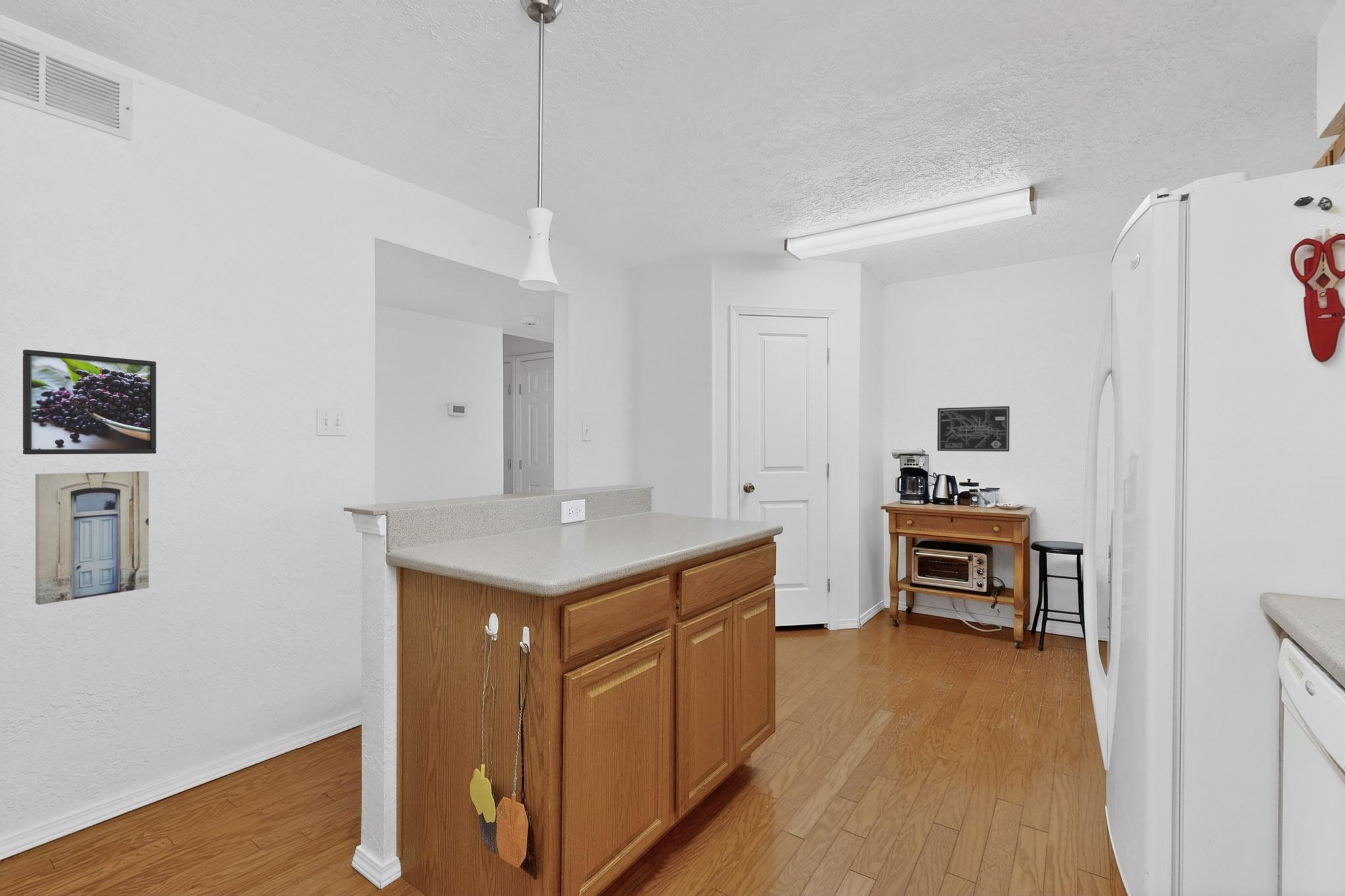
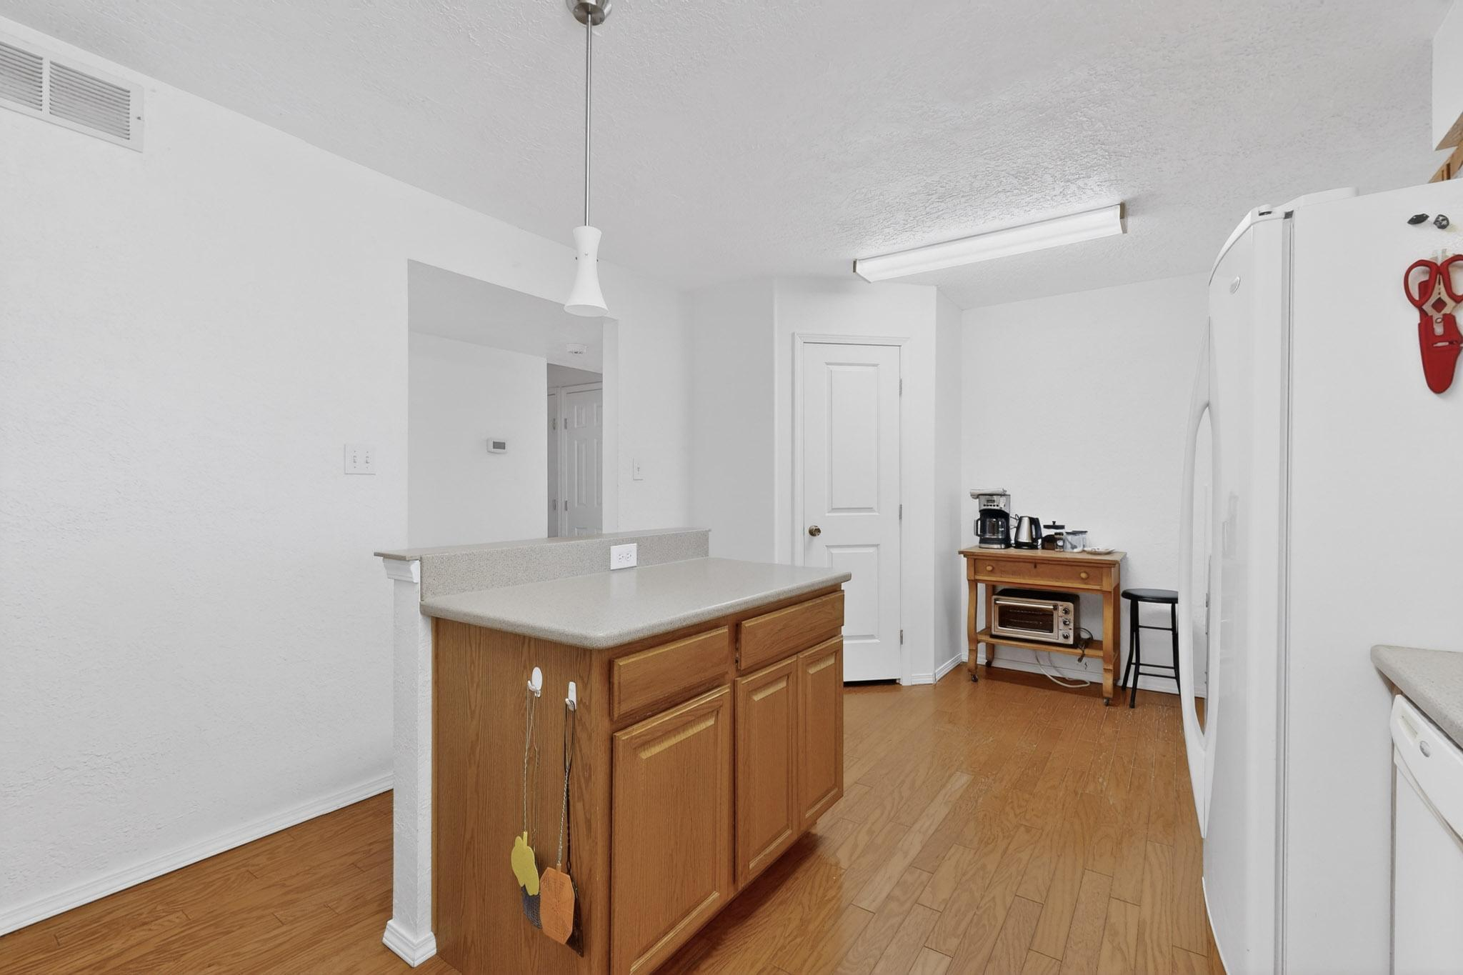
- wall art [937,406,1010,452]
- wall art [35,471,150,605]
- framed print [22,349,157,455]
